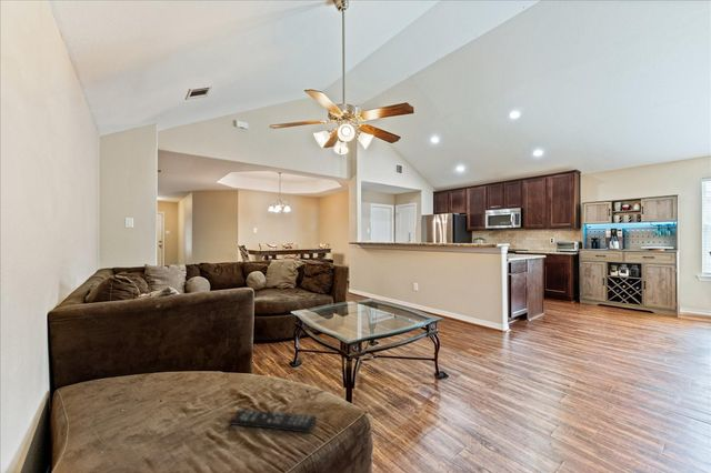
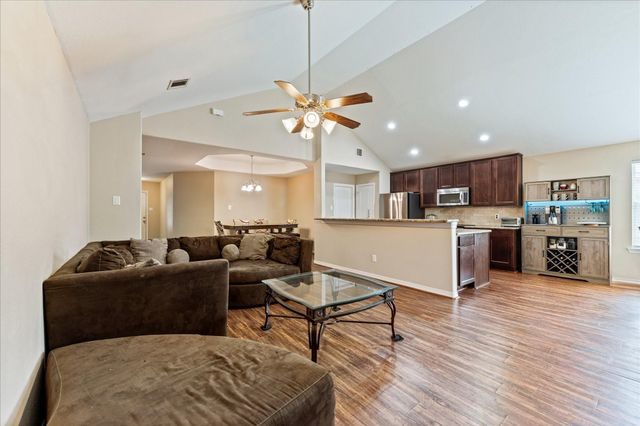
- remote control [228,407,318,434]
